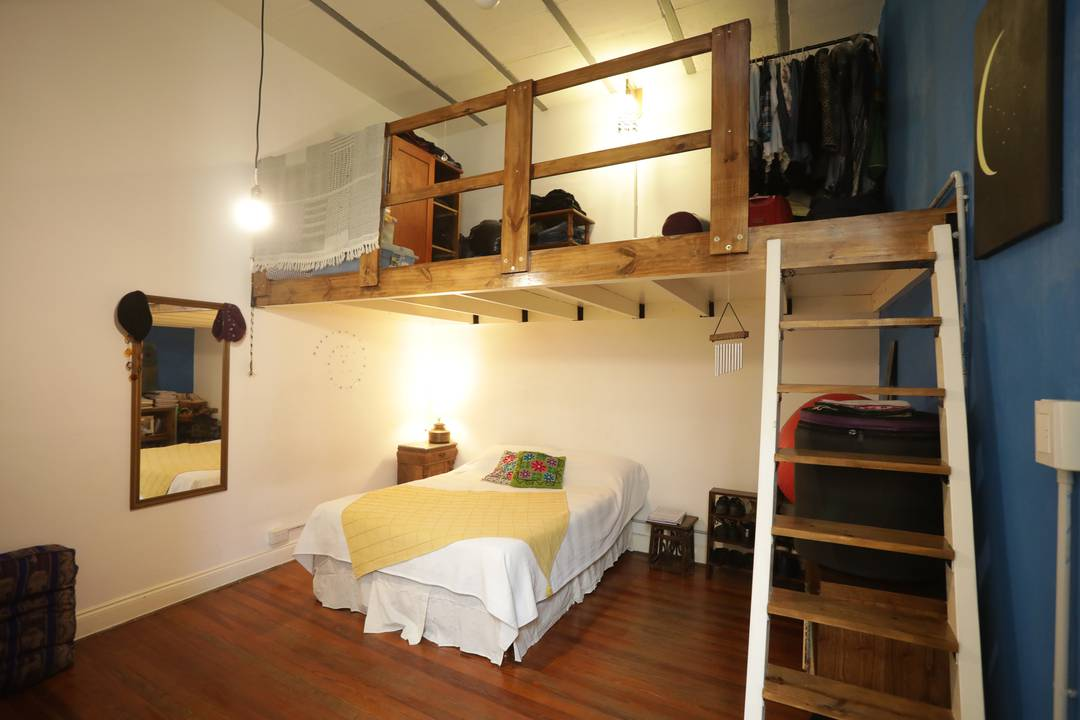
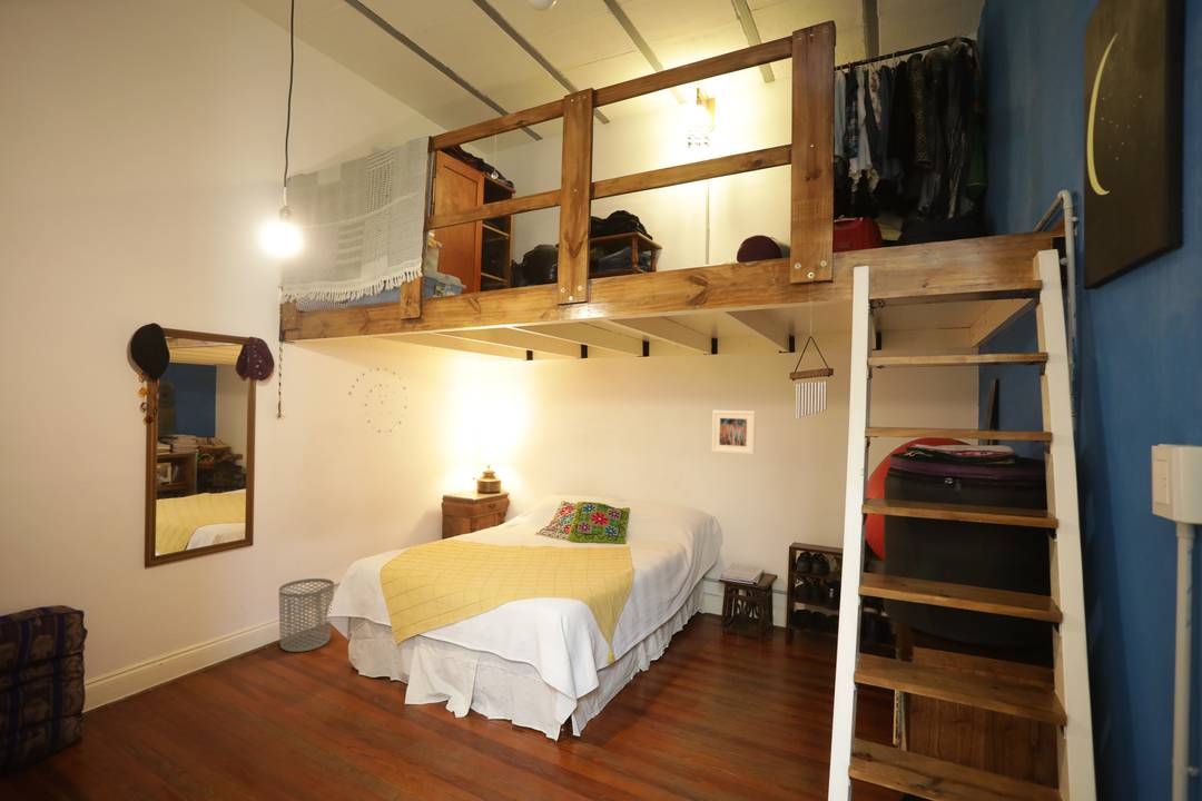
+ waste bin [278,577,335,653]
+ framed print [710,409,757,456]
